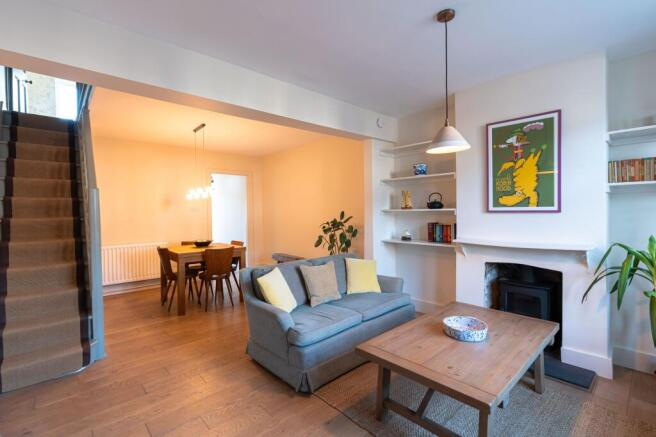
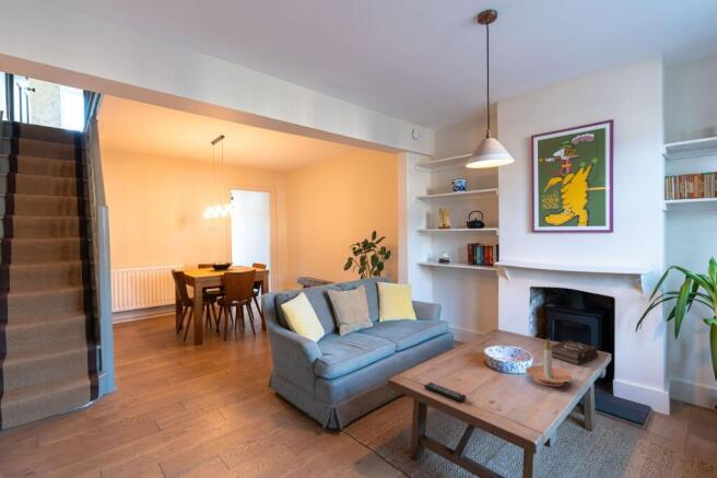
+ candle holder [525,337,573,388]
+ remote control [423,382,467,403]
+ hardback book [551,339,600,365]
